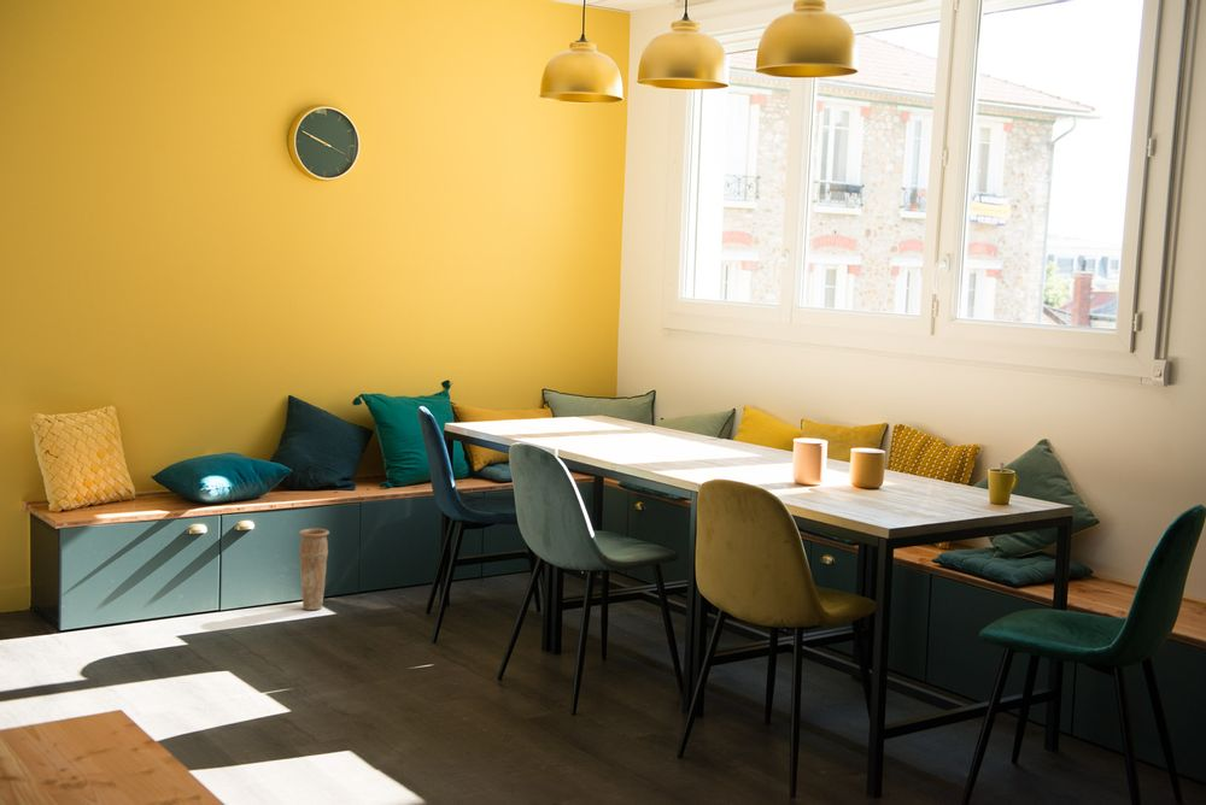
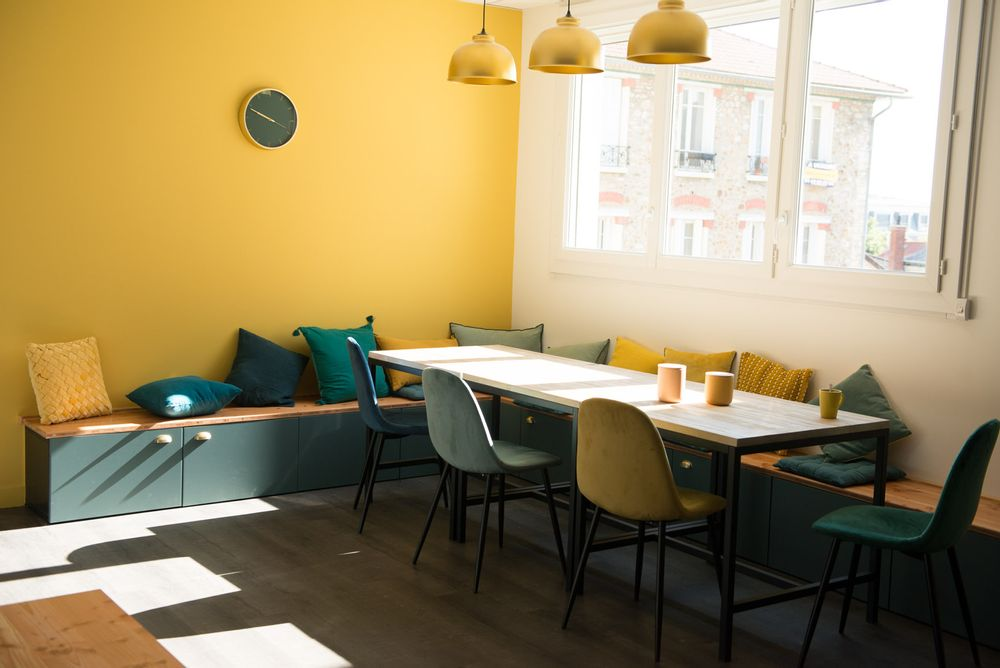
- vase [298,528,330,611]
